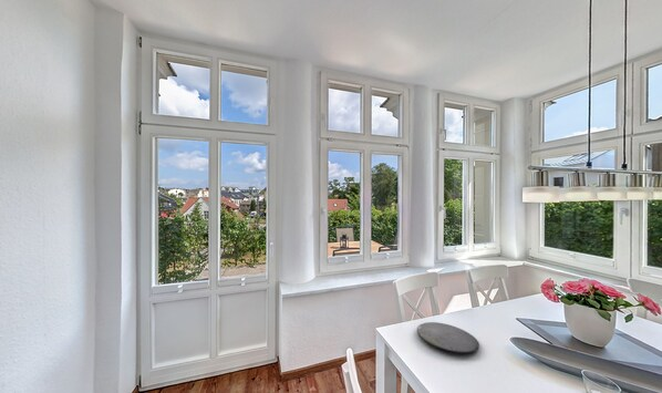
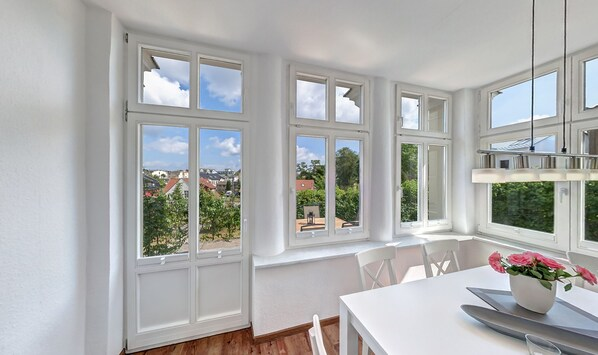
- plate [416,321,480,354]
